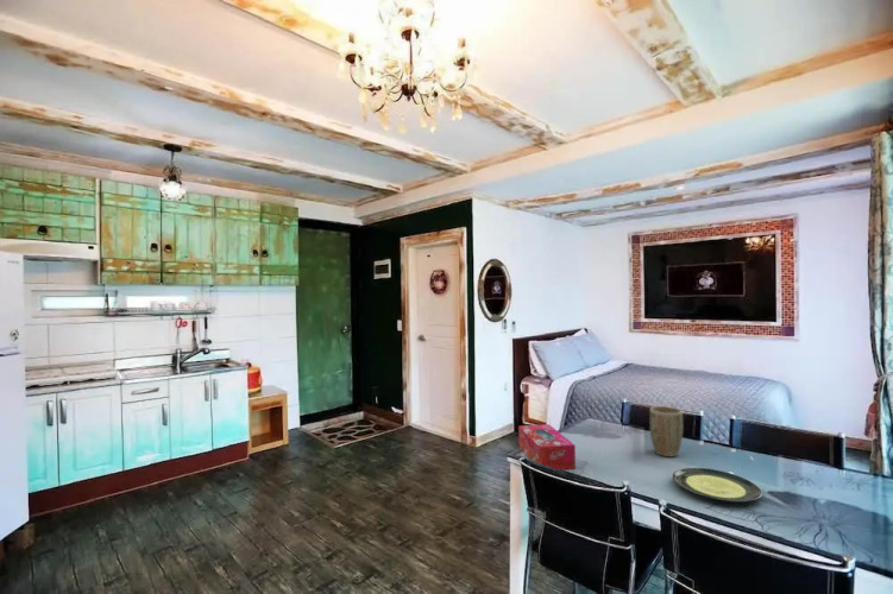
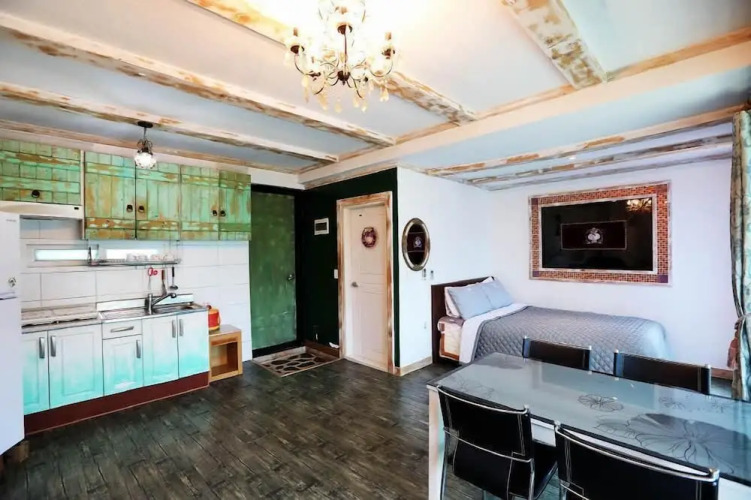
- plate [672,467,763,504]
- plant pot [649,405,684,457]
- tissue box [517,423,577,470]
